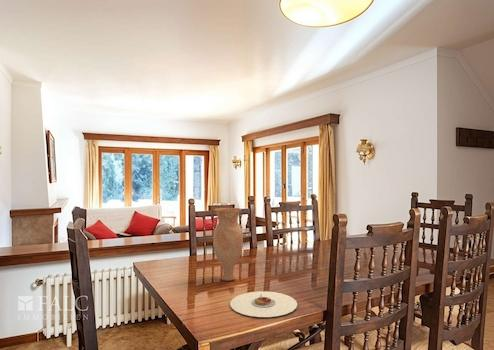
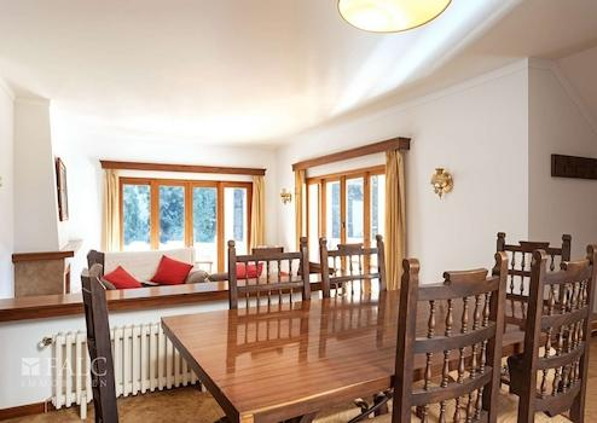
- vase [212,207,244,282]
- plate [229,290,298,318]
